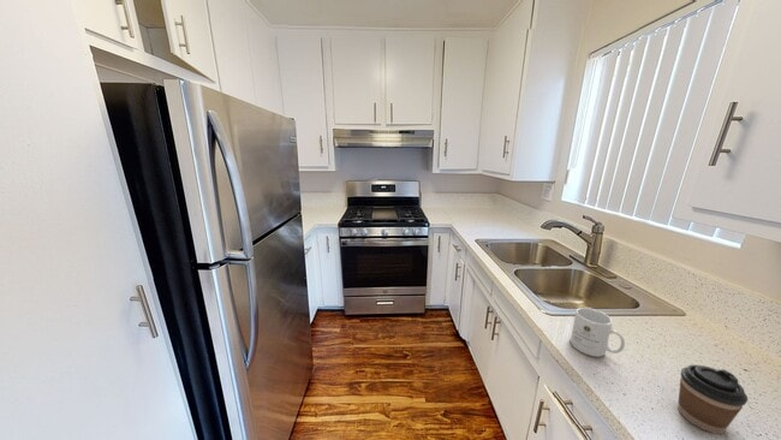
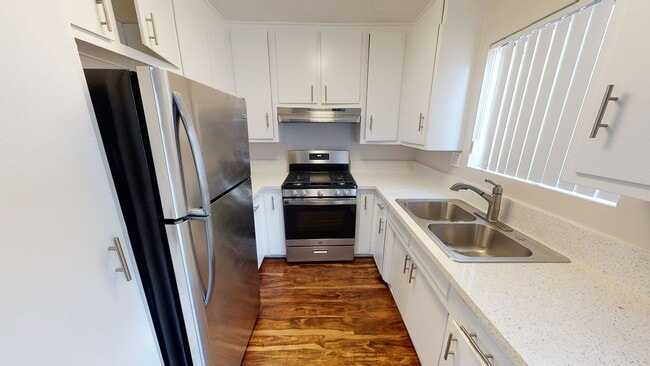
- coffee cup [676,364,749,435]
- mug [570,307,626,358]
